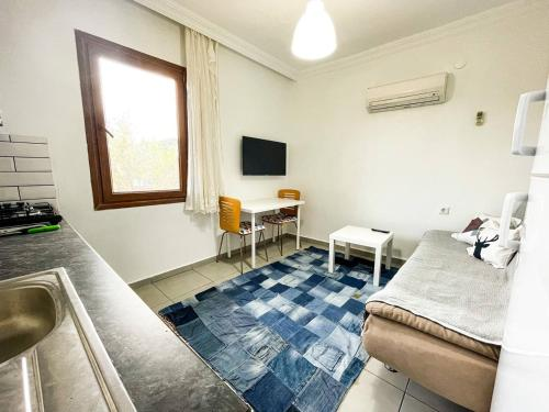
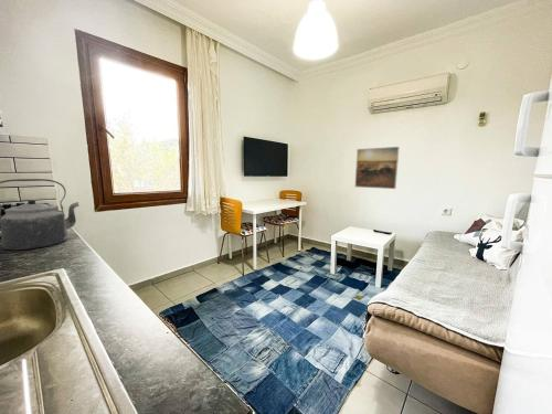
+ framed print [354,146,401,190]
+ kettle [0,178,81,251]
